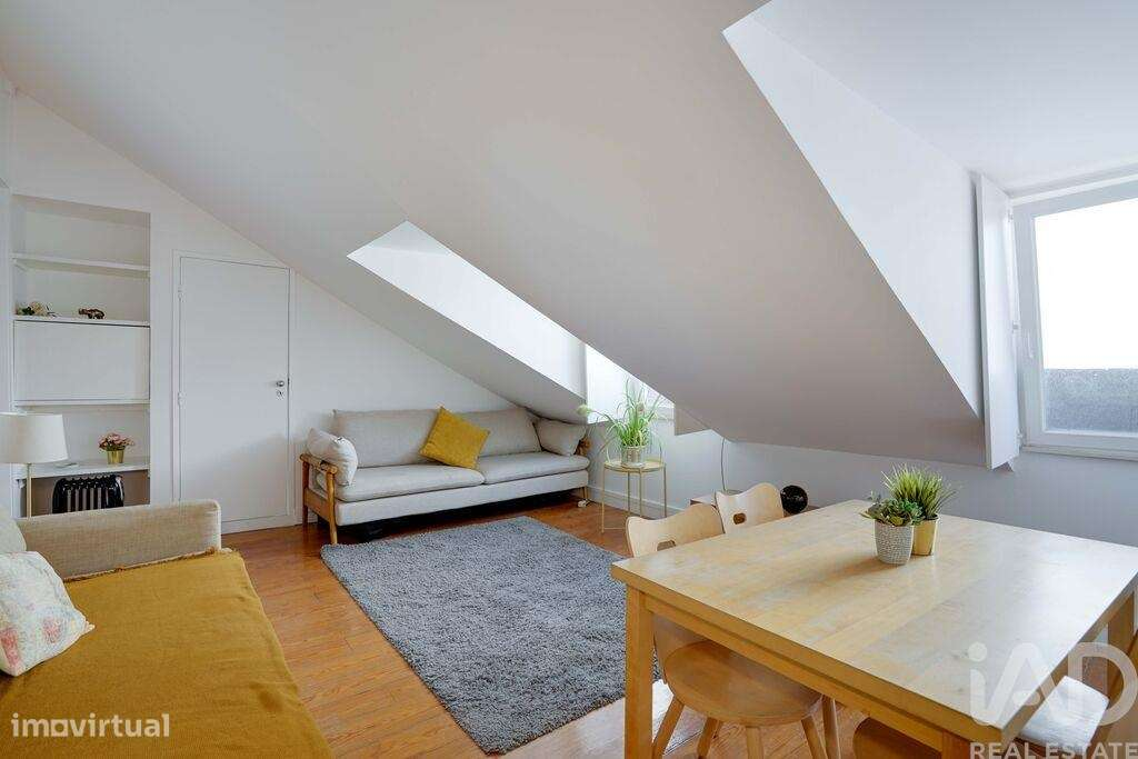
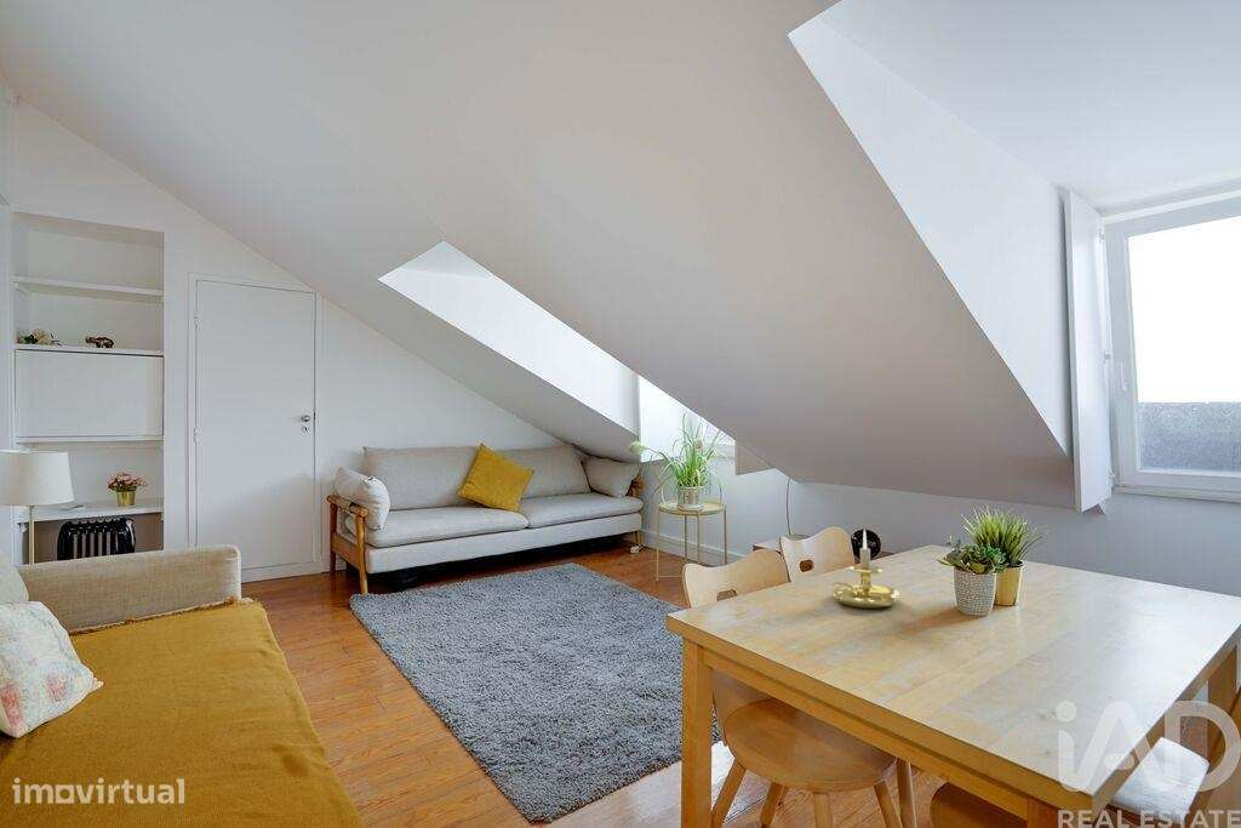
+ candle holder [830,529,902,609]
